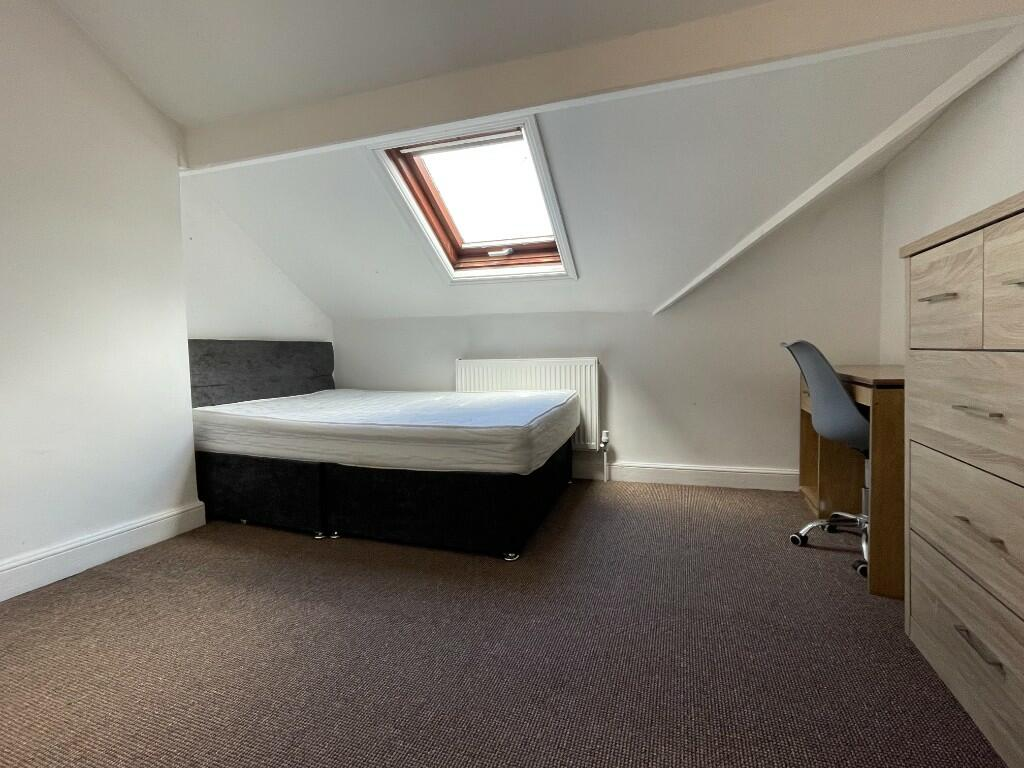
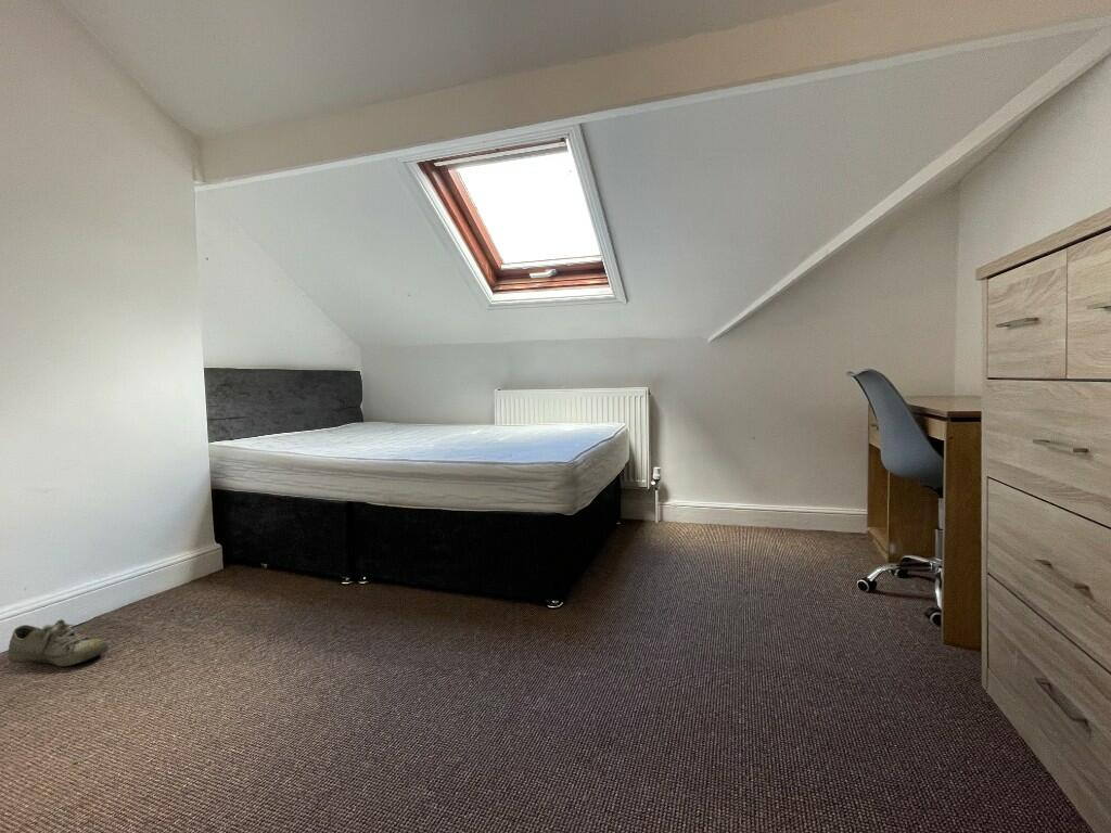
+ shoe [7,618,110,668]
